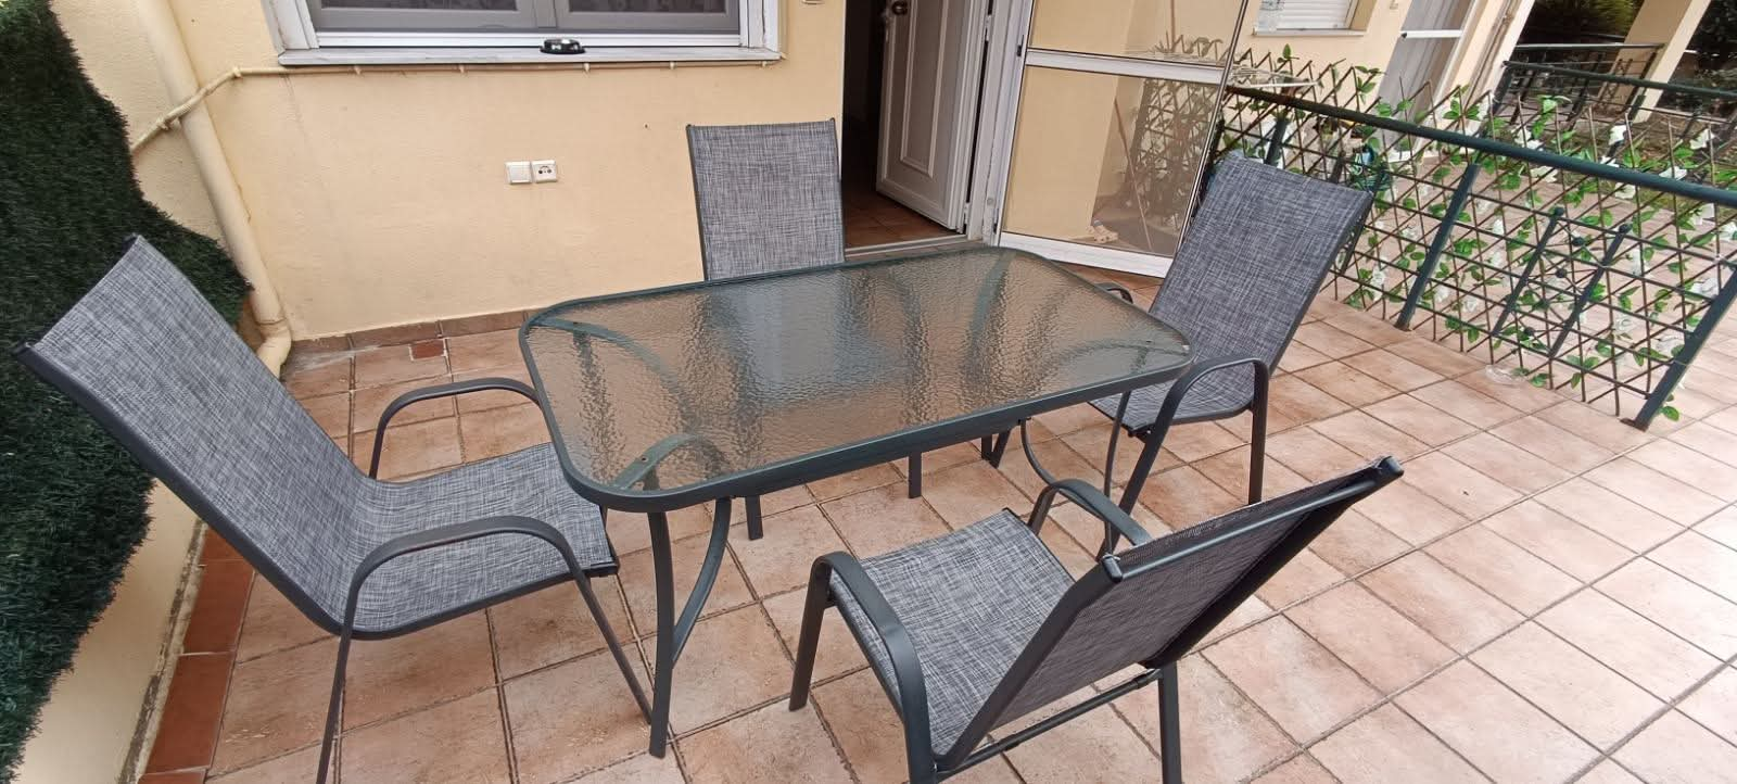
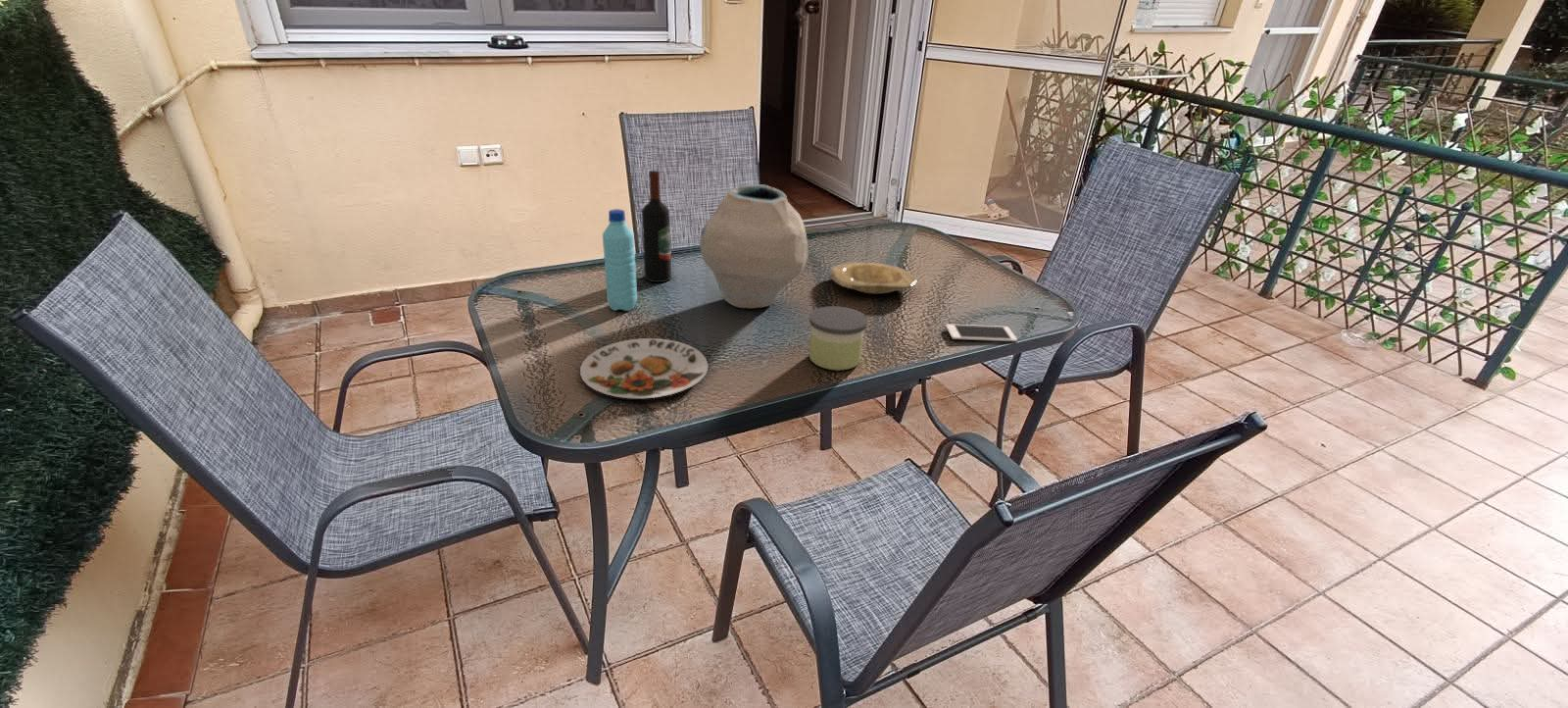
+ wine bottle [641,170,672,283]
+ cell phone [945,324,1018,343]
+ candle [809,305,869,372]
+ plate [829,262,918,295]
+ plate [579,337,709,399]
+ water bottle [602,208,638,312]
+ vase [699,183,809,309]
